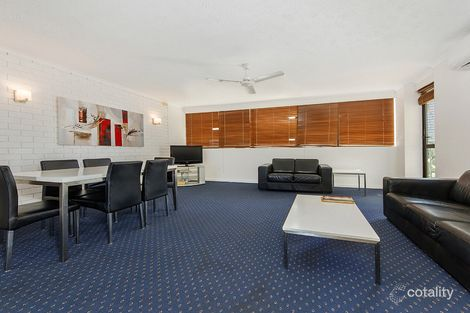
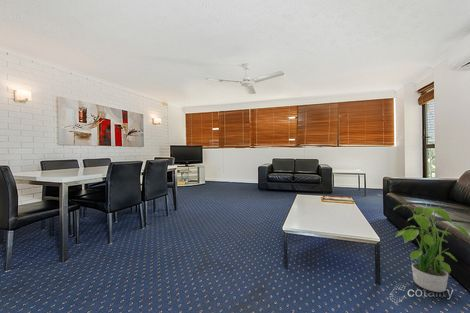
+ potted plant [393,202,470,293]
